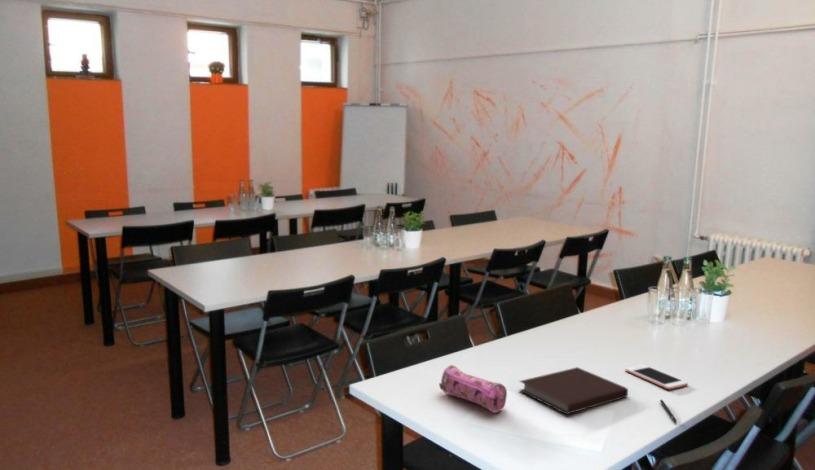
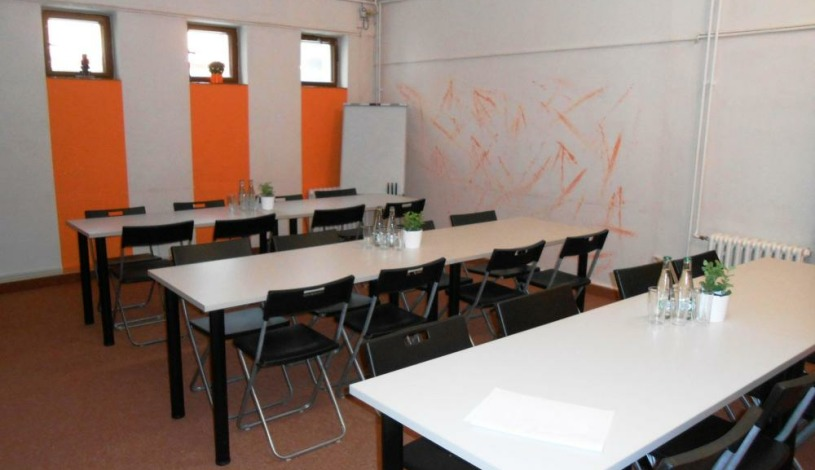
- pencil case [438,364,508,414]
- notebook [518,366,629,415]
- cell phone [624,364,689,390]
- pen [659,399,678,423]
